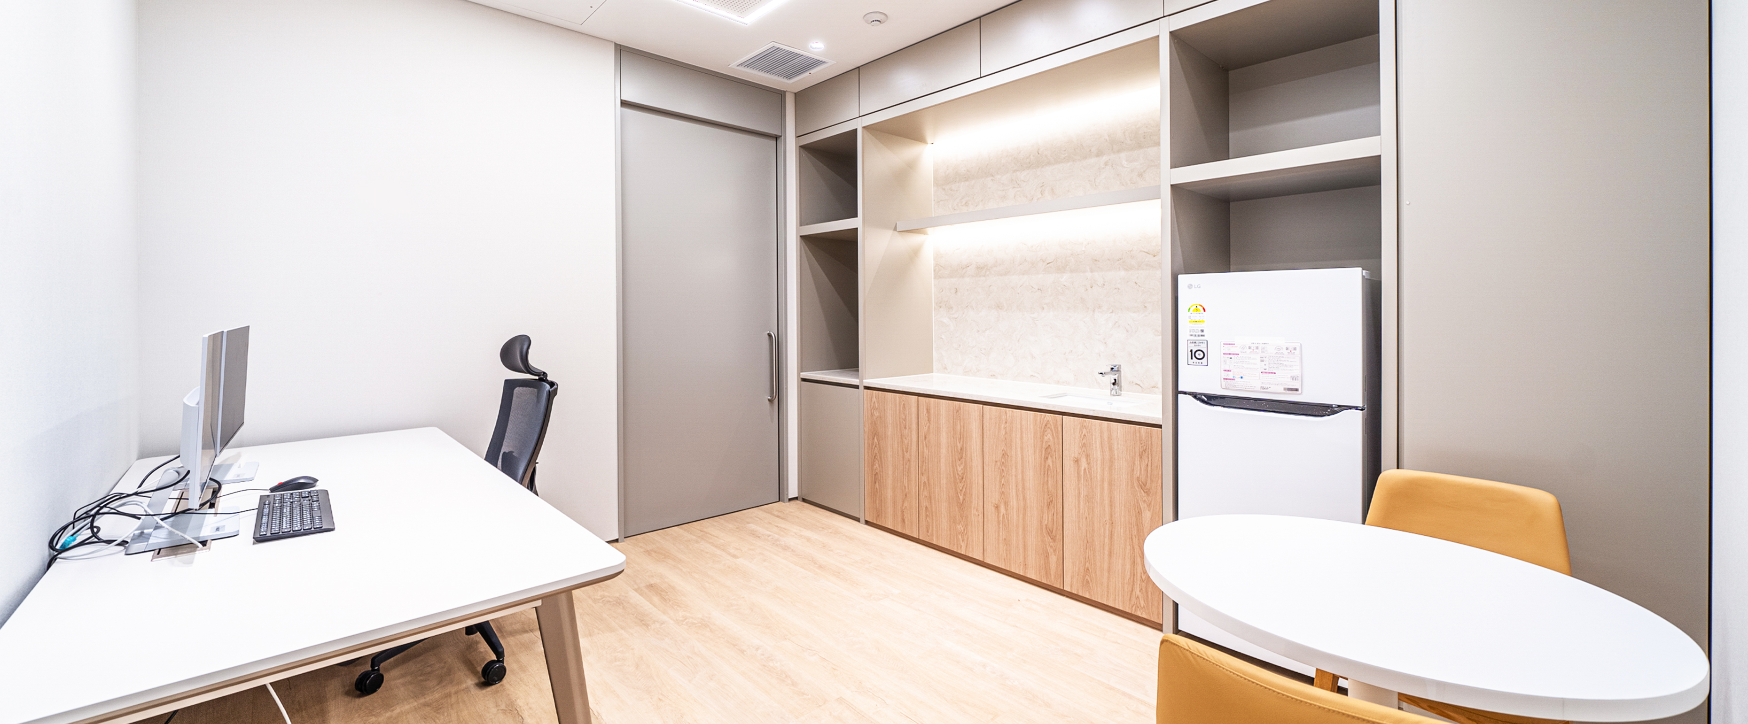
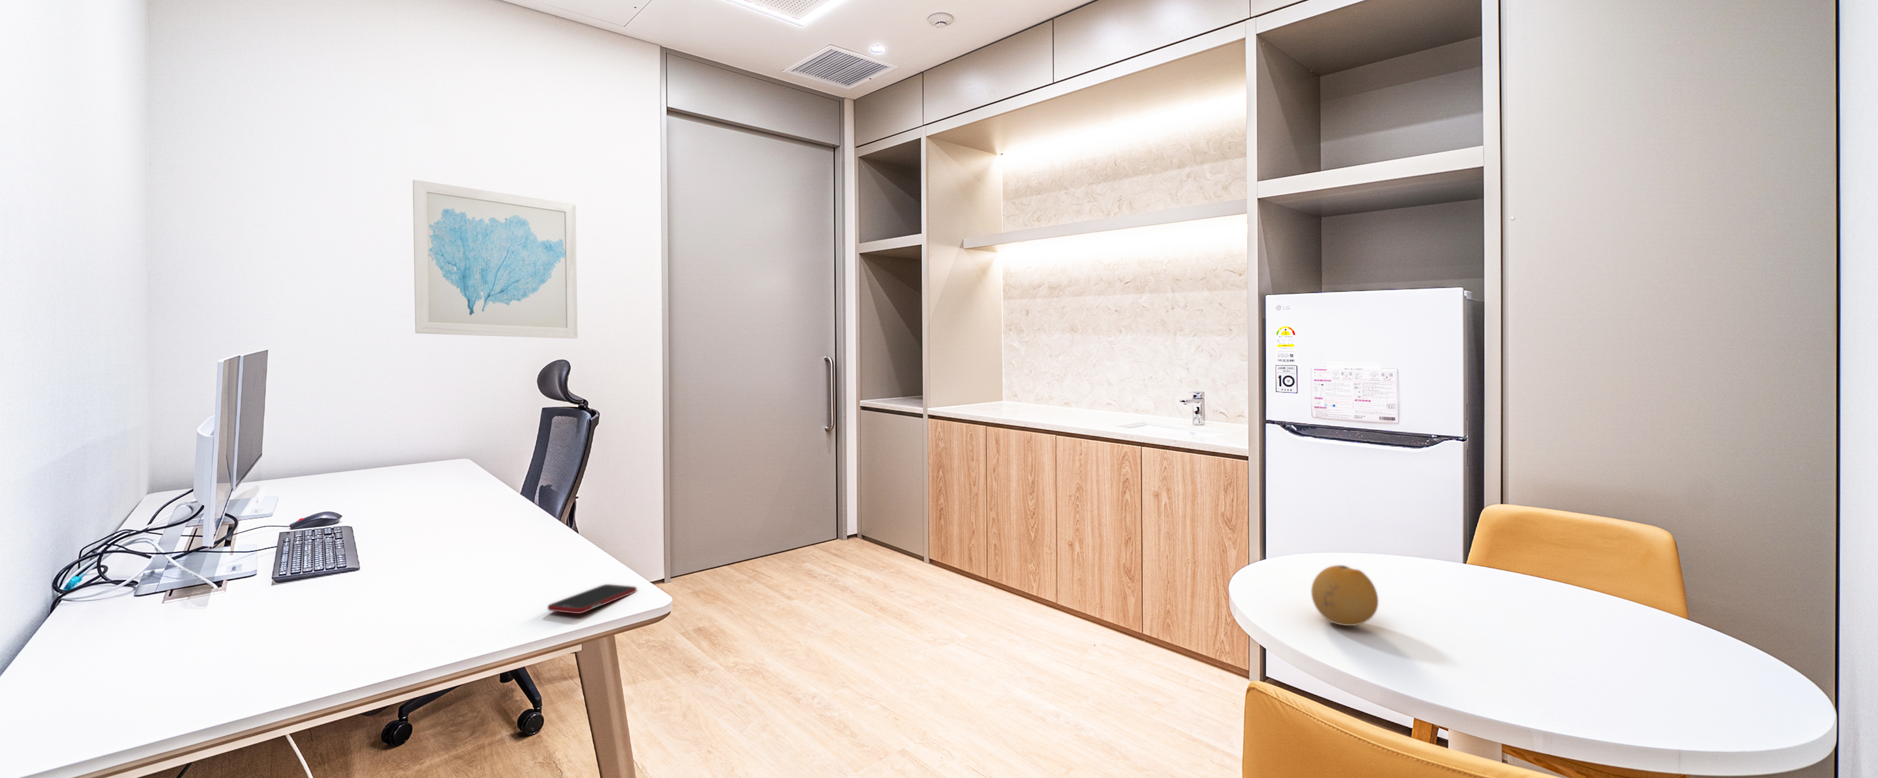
+ wall art [412,180,578,339]
+ fruit [1311,565,1379,626]
+ cell phone [547,584,637,614]
